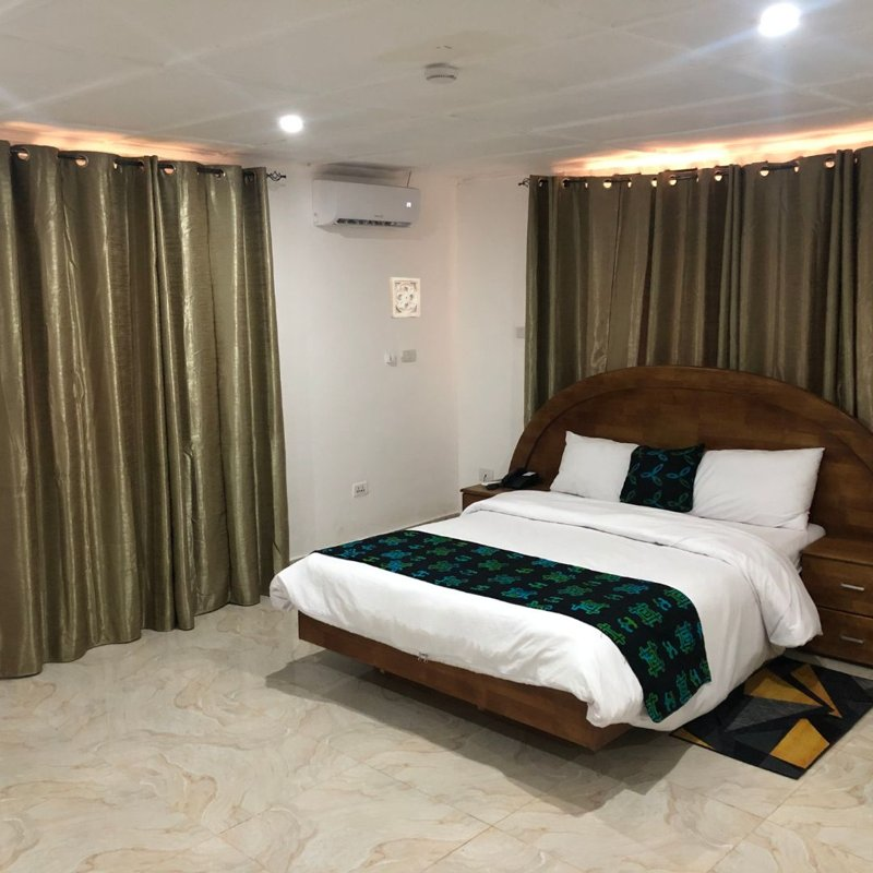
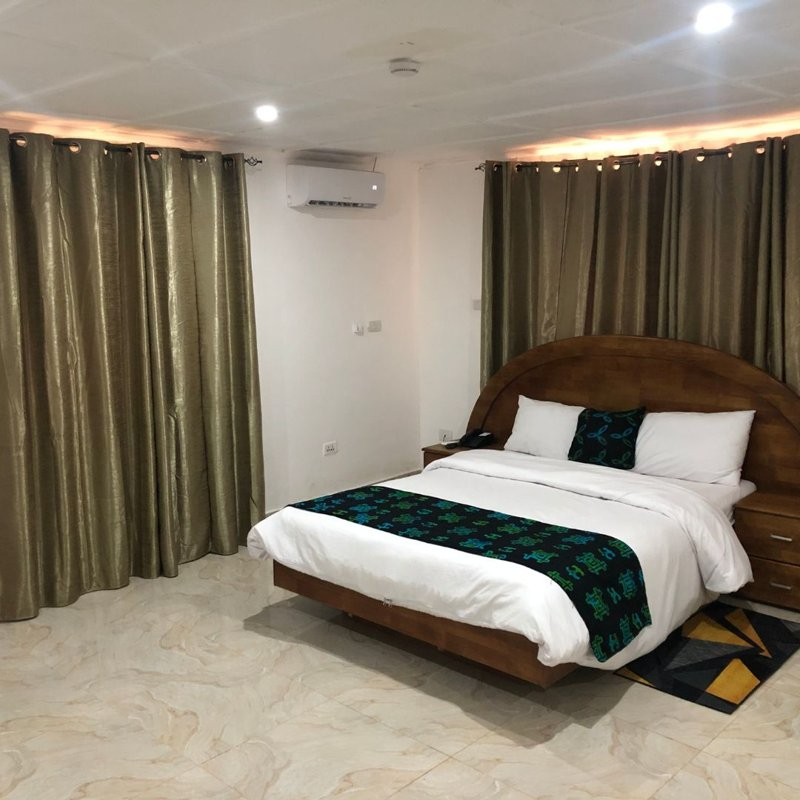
- wall ornament [388,276,421,320]
